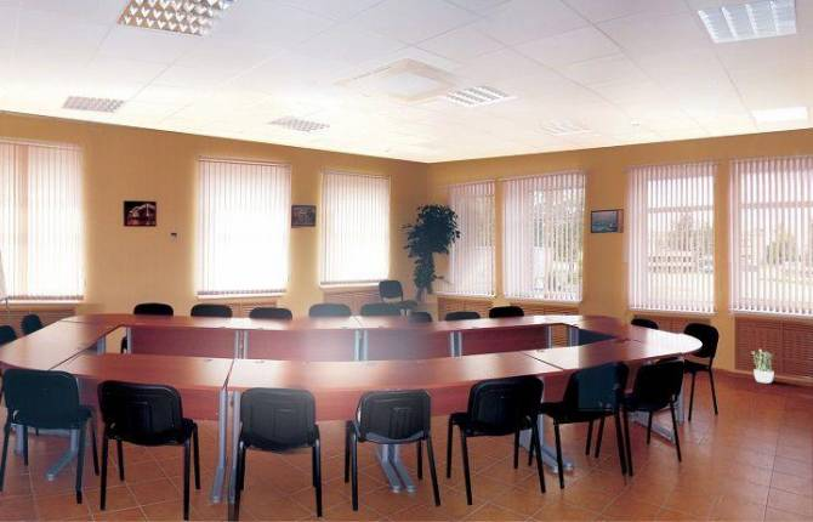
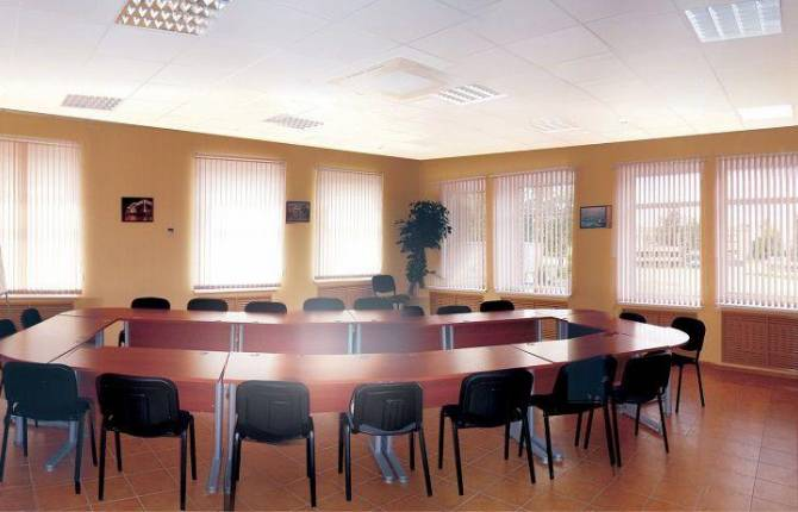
- potted plant [751,347,775,384]
